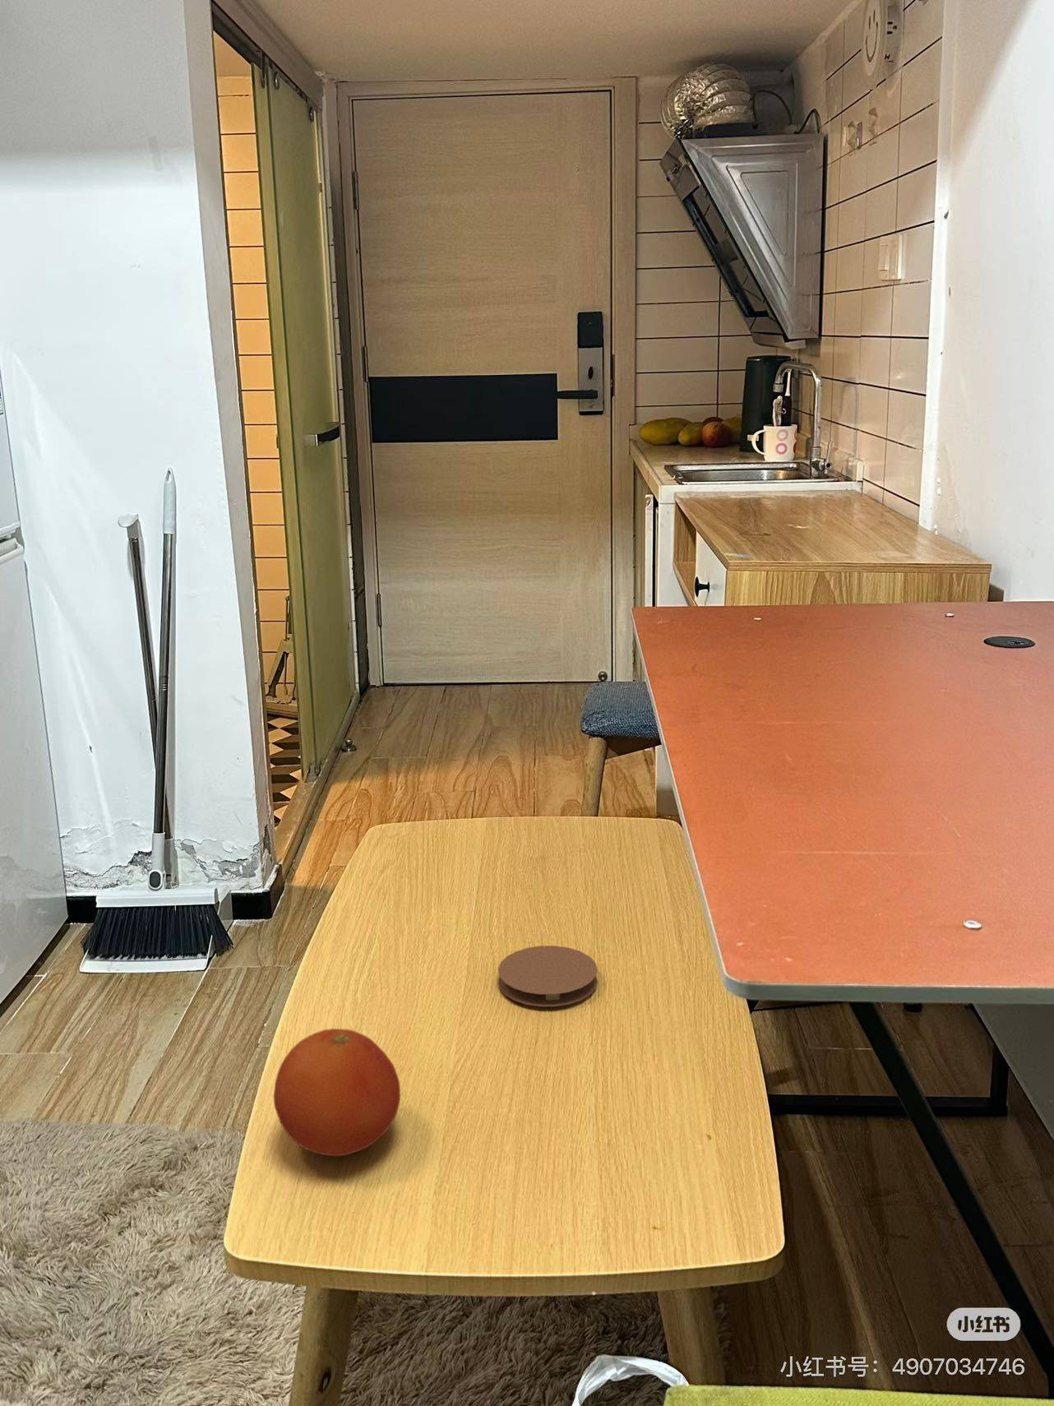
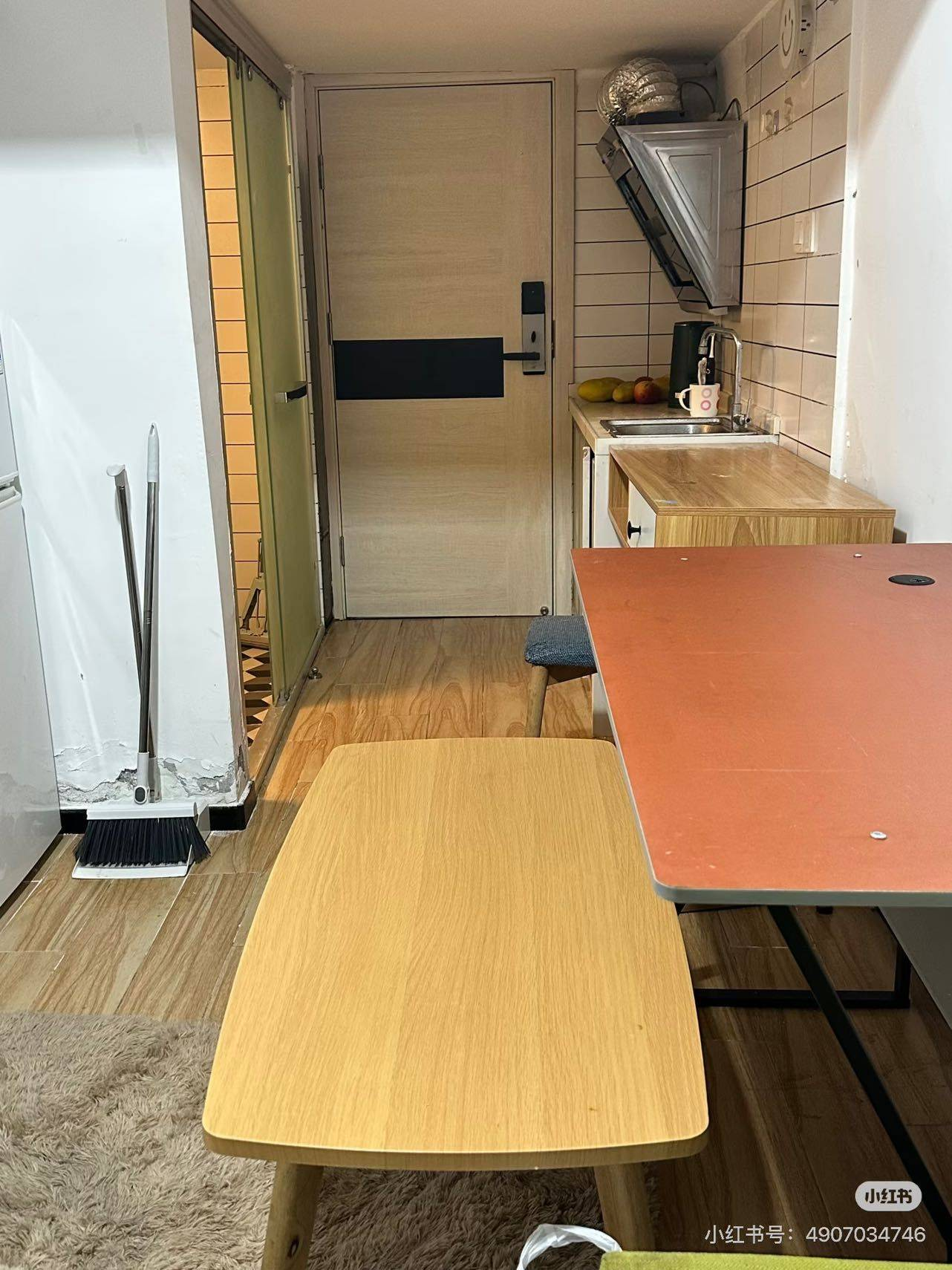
- fruit [273,1027,401,1157]
- coaster [497,944,599,1007]
